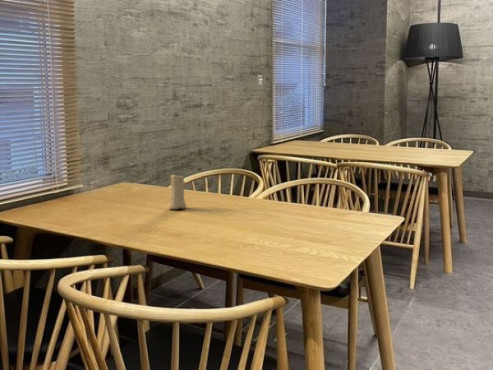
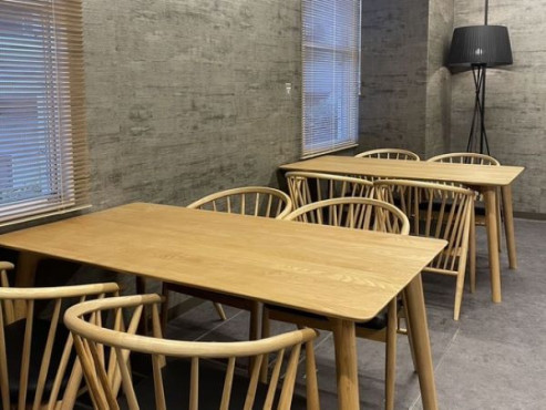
- candle [168,171,187,210]
